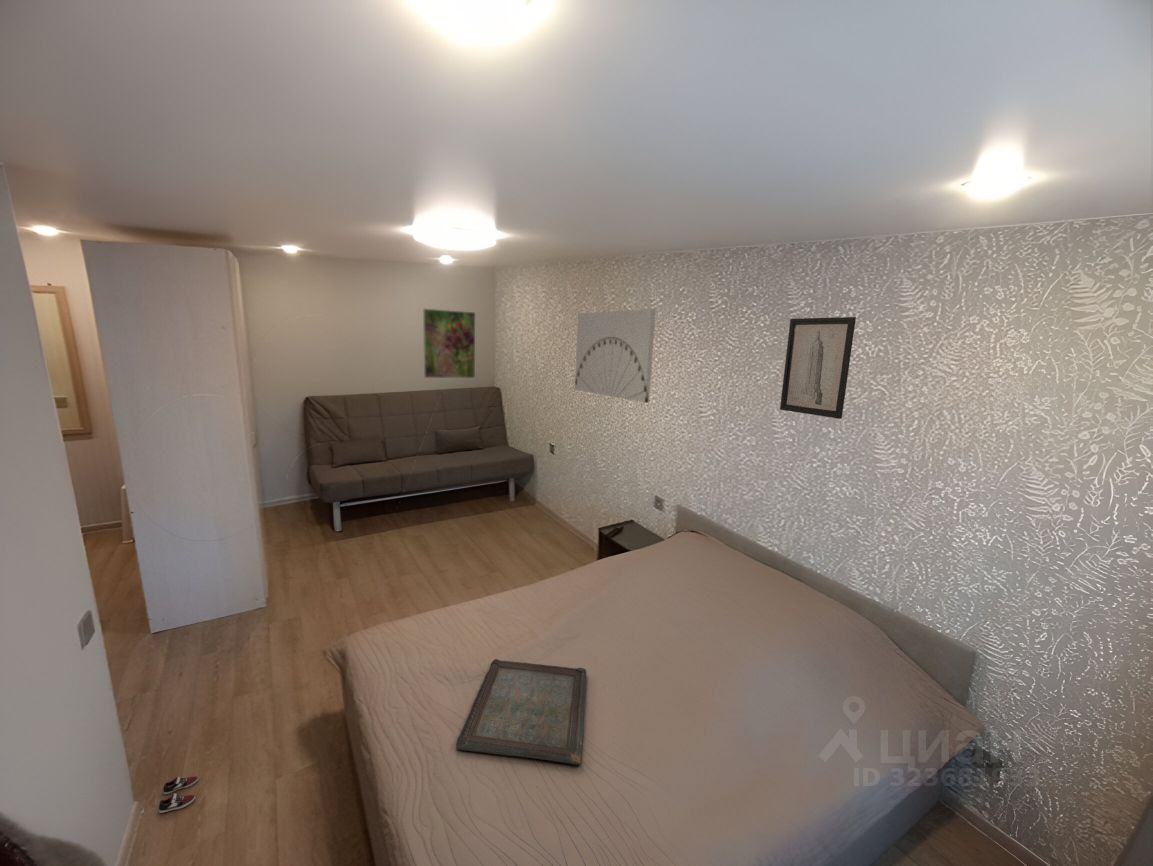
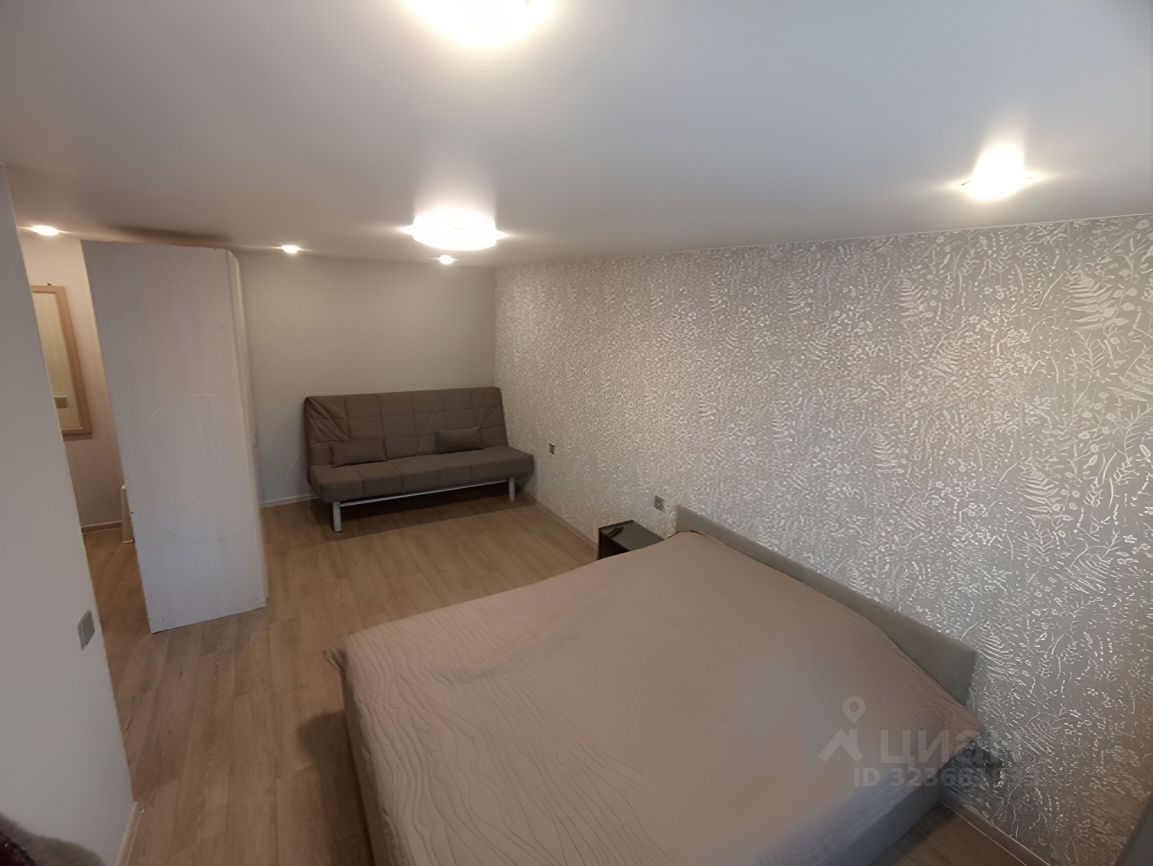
- wall art [574,308,657,404]
- sneaker [158,775,199,814]
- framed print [422,308,476,379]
- wall art [779,316,857,420]
- serving tray [455,658,587,765]
